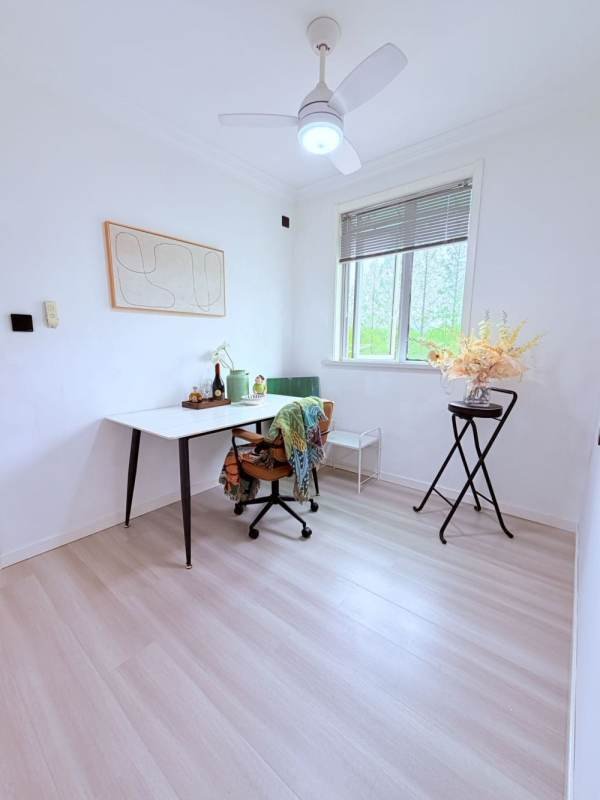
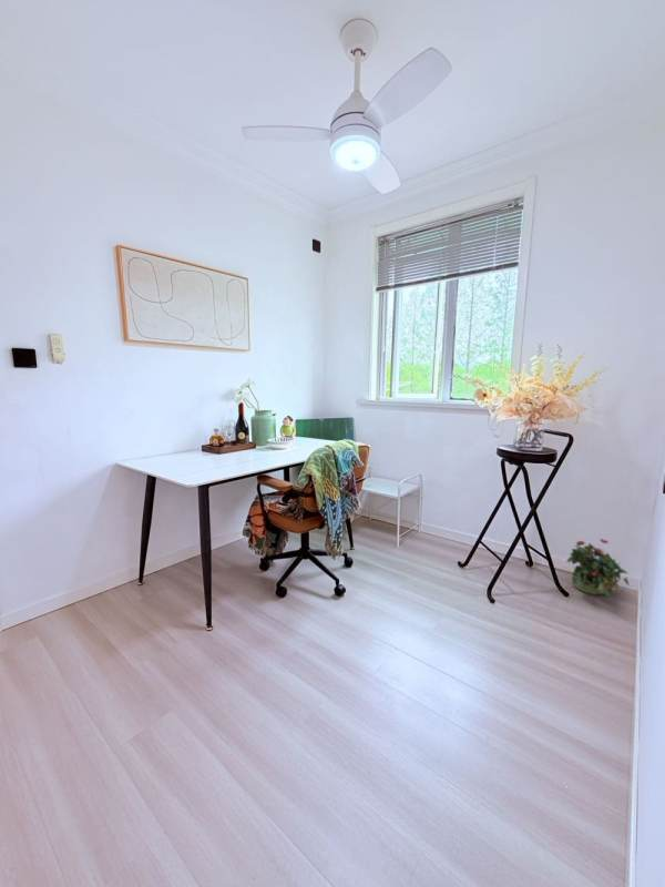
+ potted plant [565,538,630,599]
